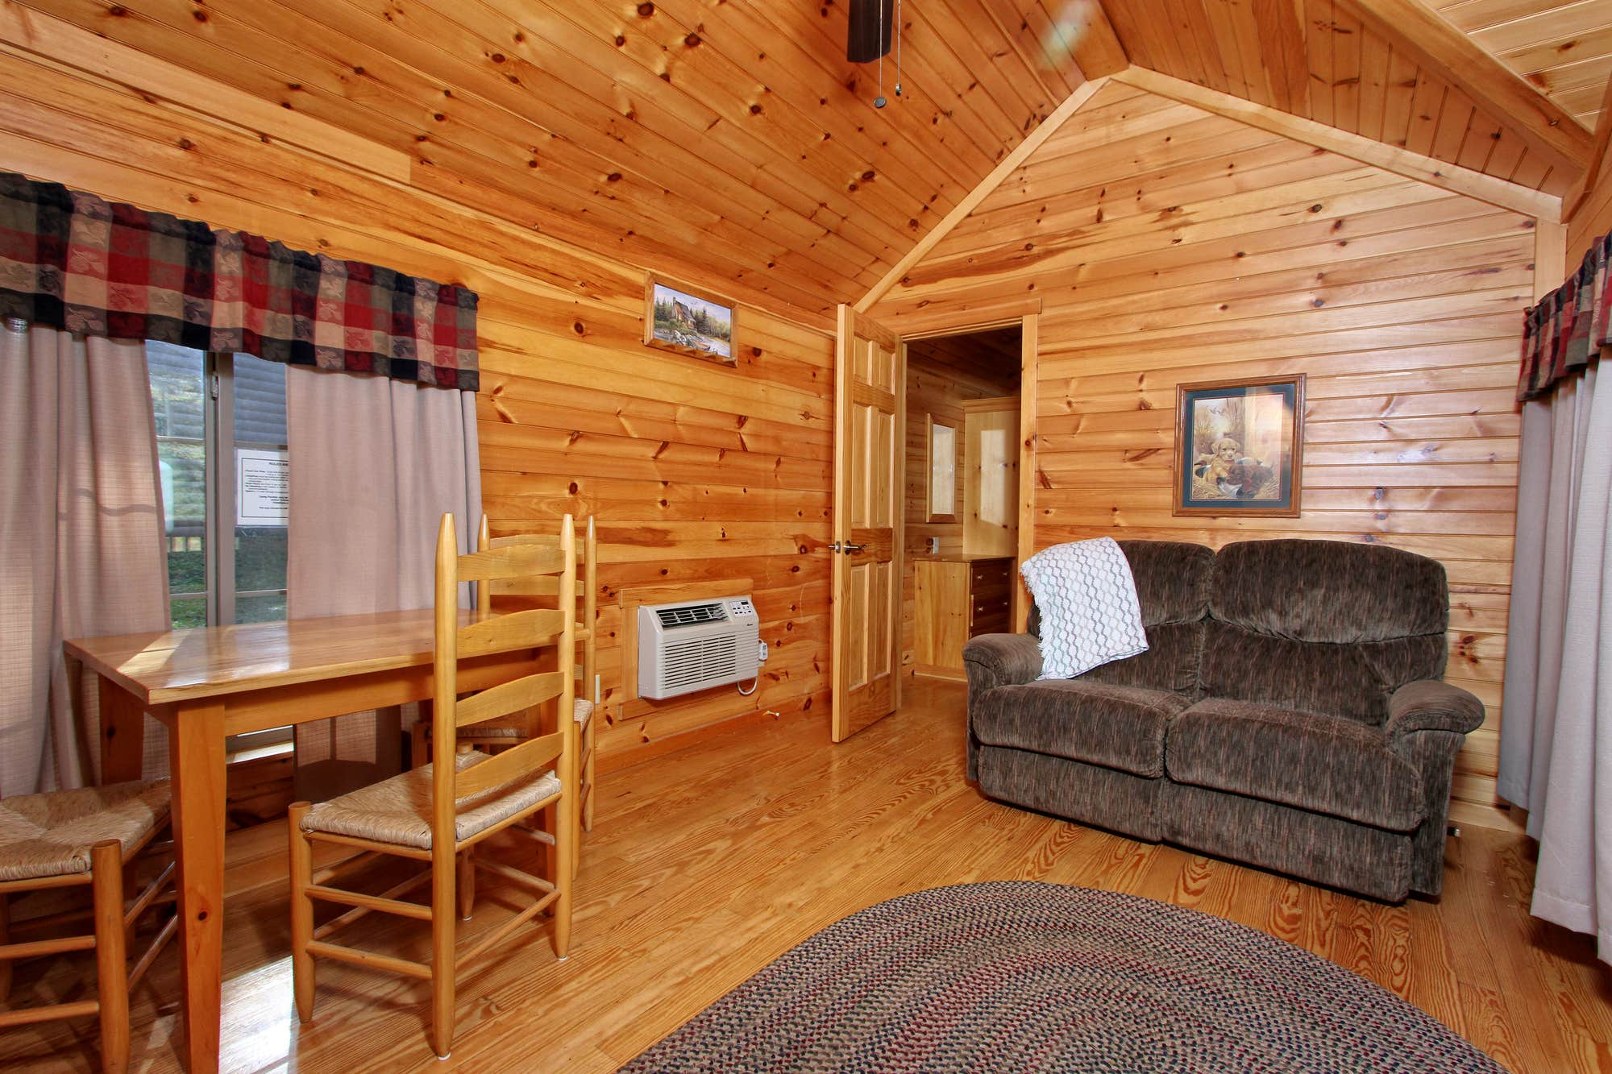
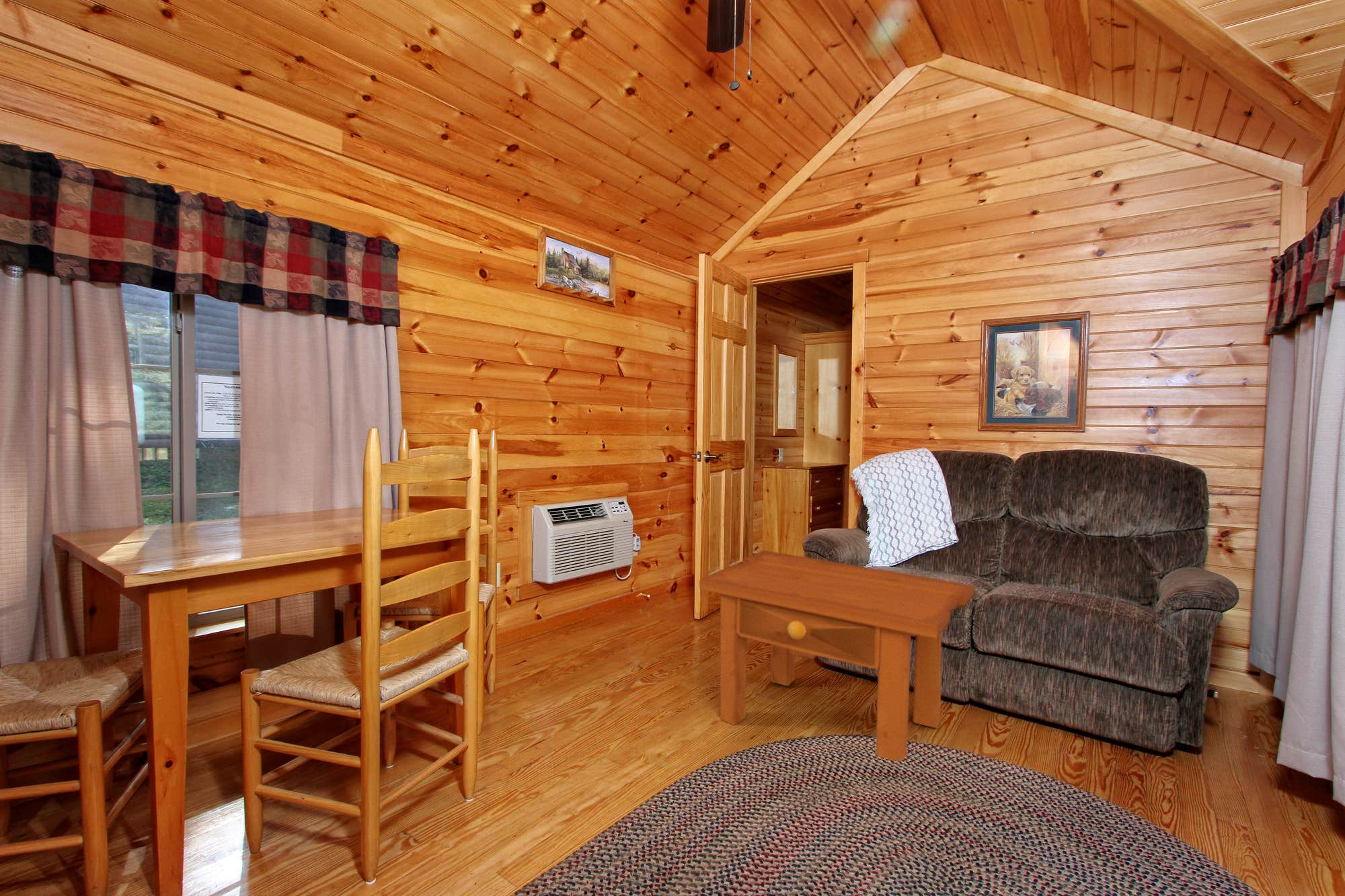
+ side table [699,550,975,762]
